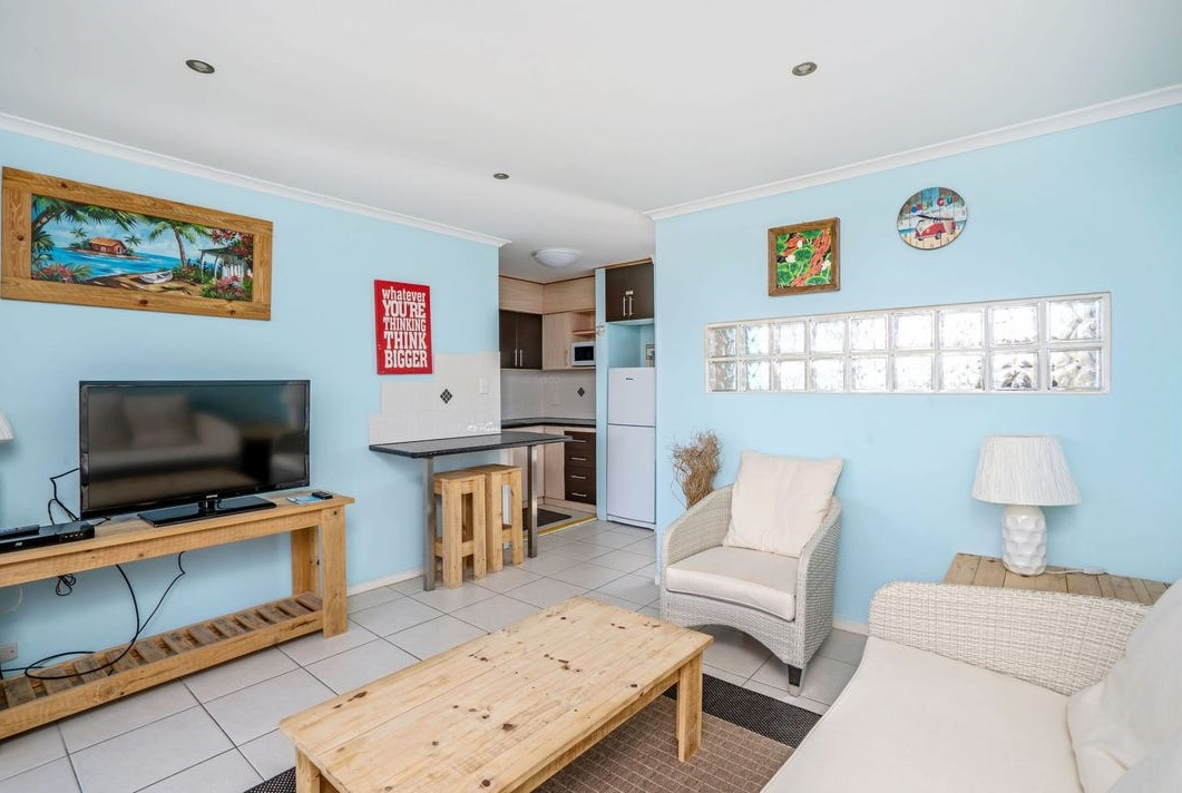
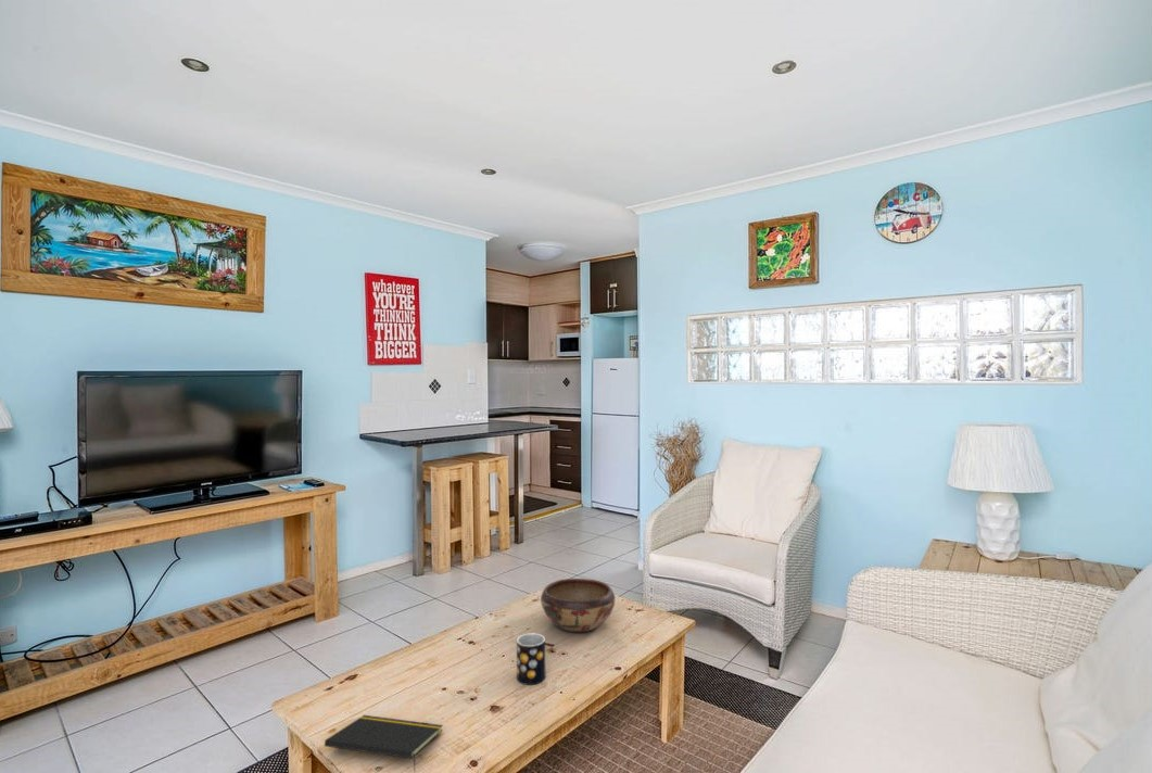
+ decorative bowl [540,578,616,634]
+ notepad [324,714,444,773]
+ mug [516,632,546,686]
